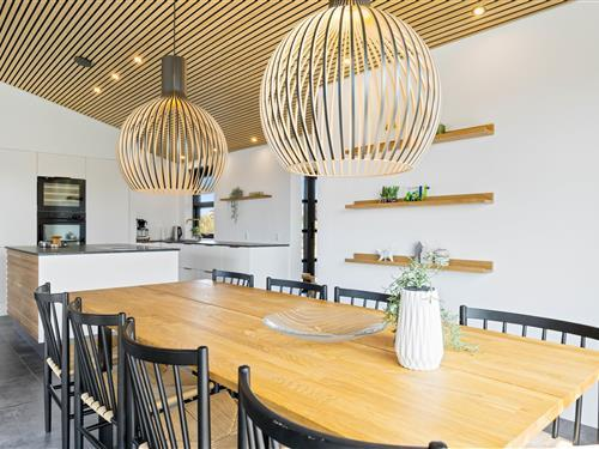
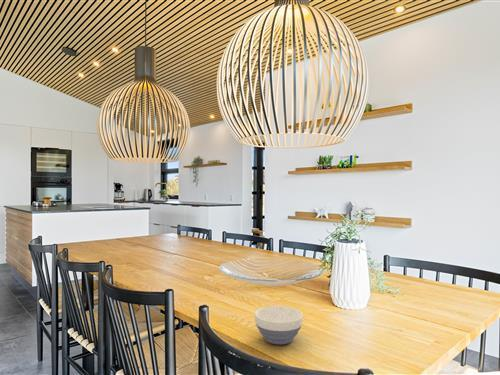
+ bowl [254,305,304,346]
